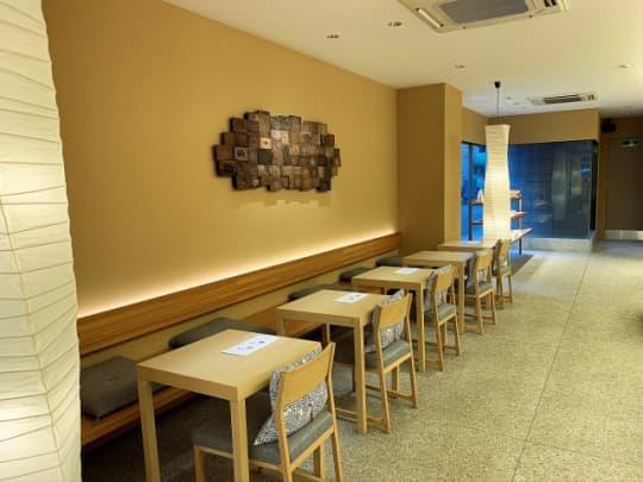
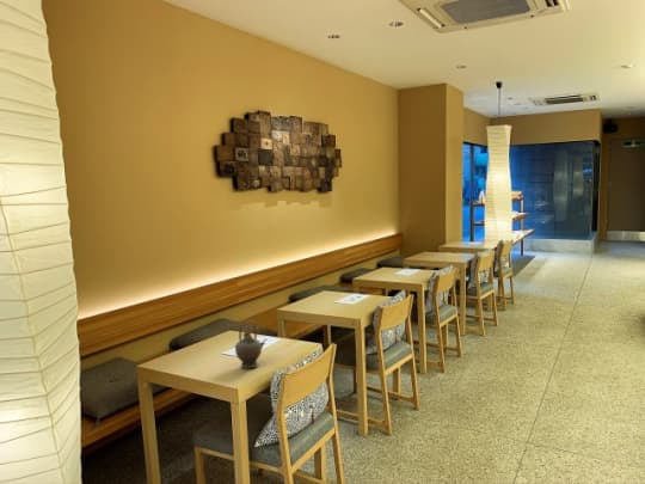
+ teapot [234,319,268,370]
